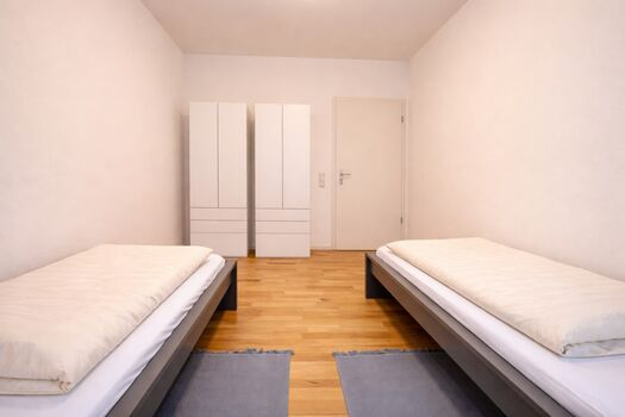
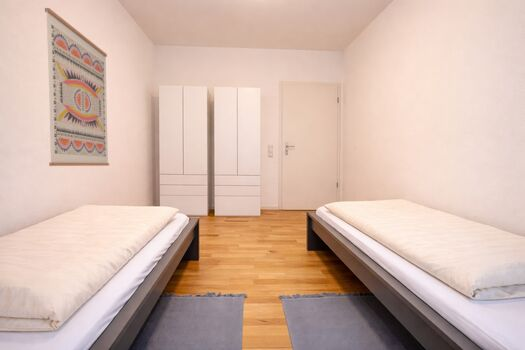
+ wall art [44,7,110,167]
